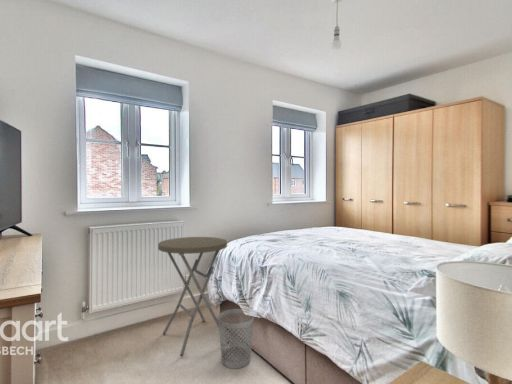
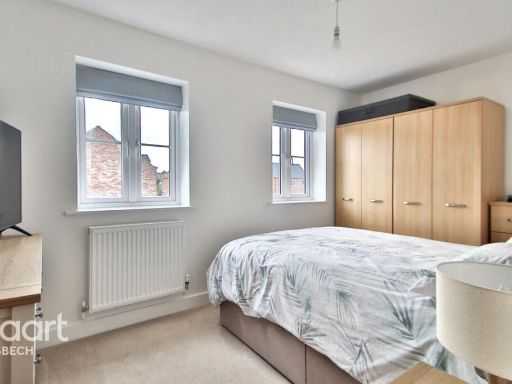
- wastebasket [217,308,255,370]
- side table [157,236,231,357]
